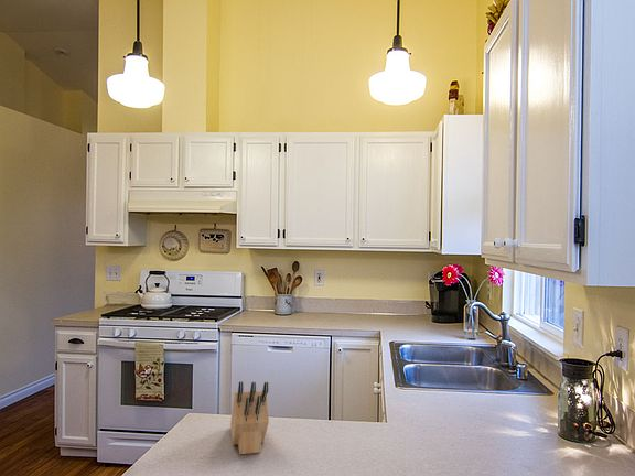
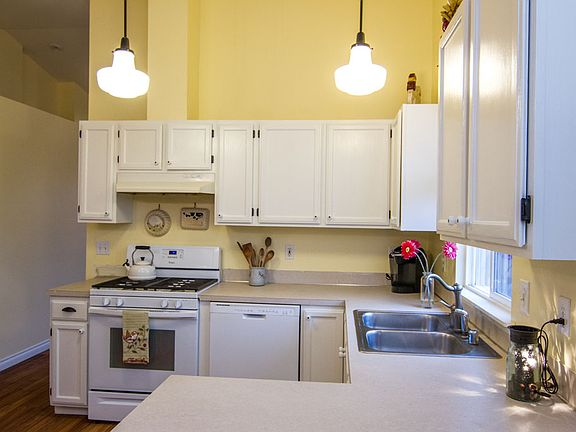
- knife block [229,381,270,455]
